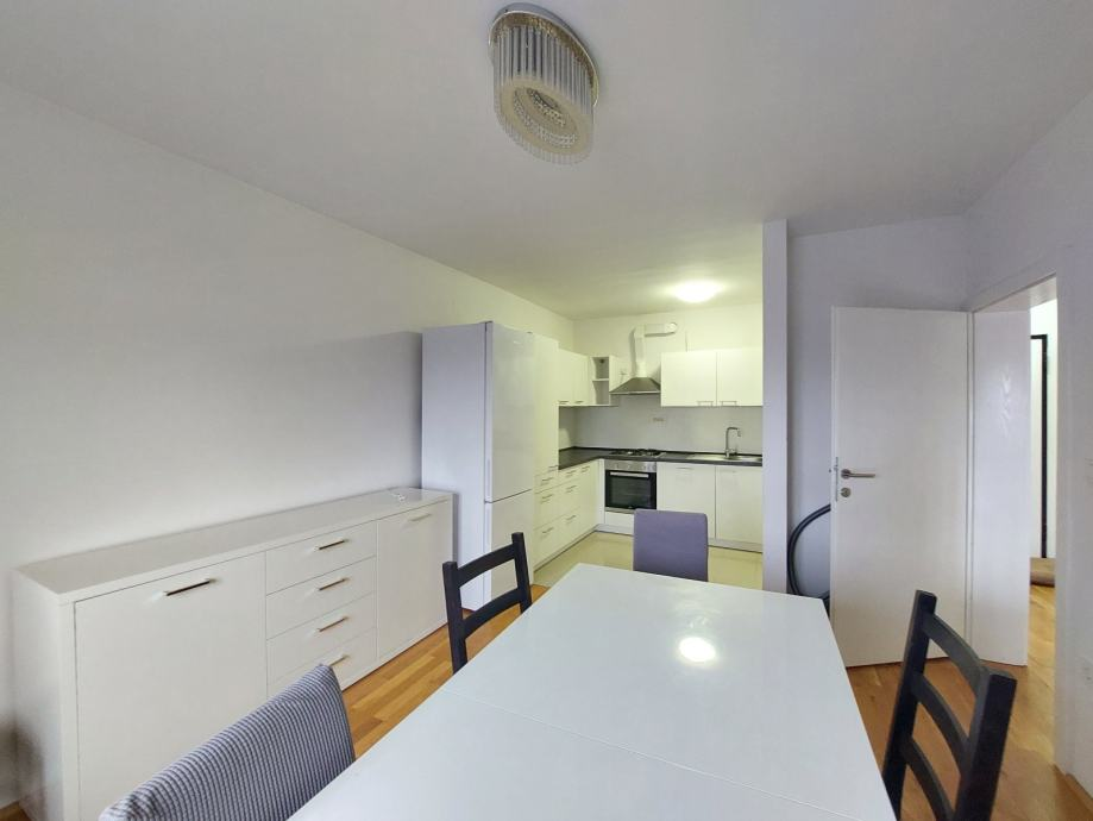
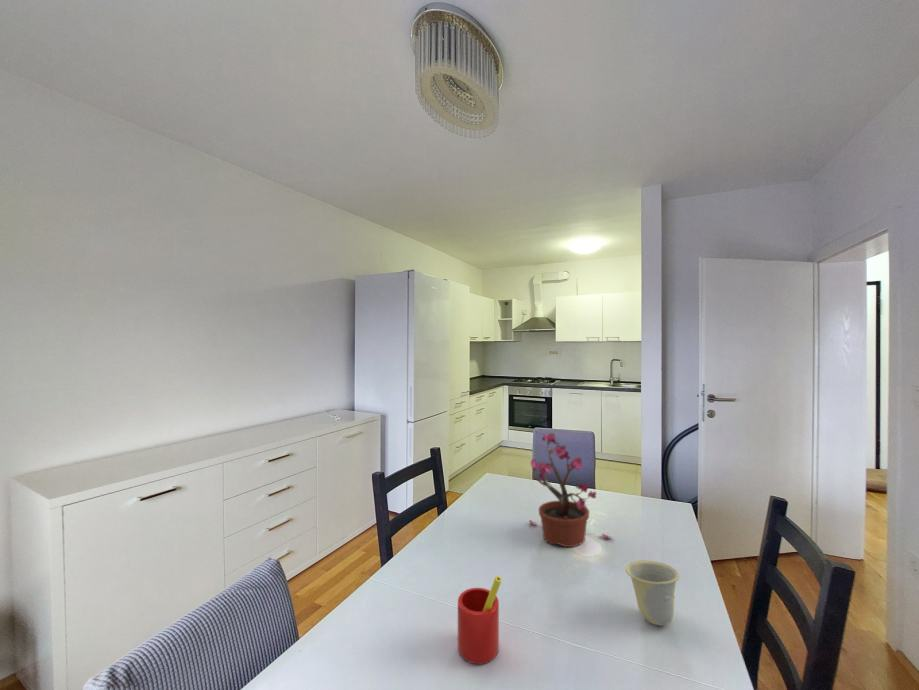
+ potted plant [528,432,614,548]
+ cup [624,560,681,626]
+ straw [457,575,503,665]
